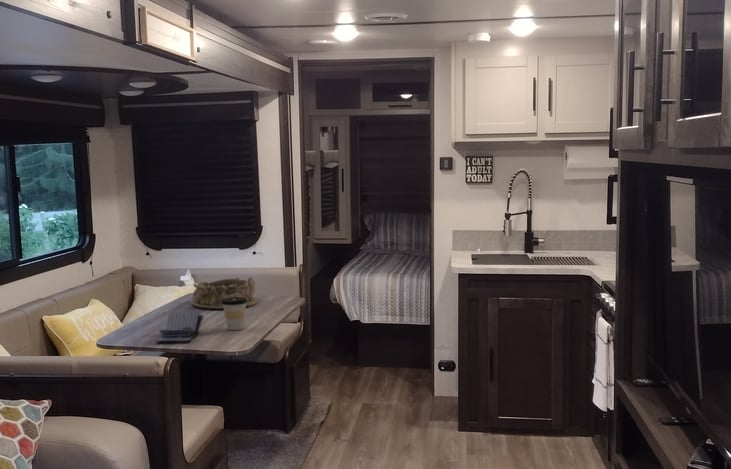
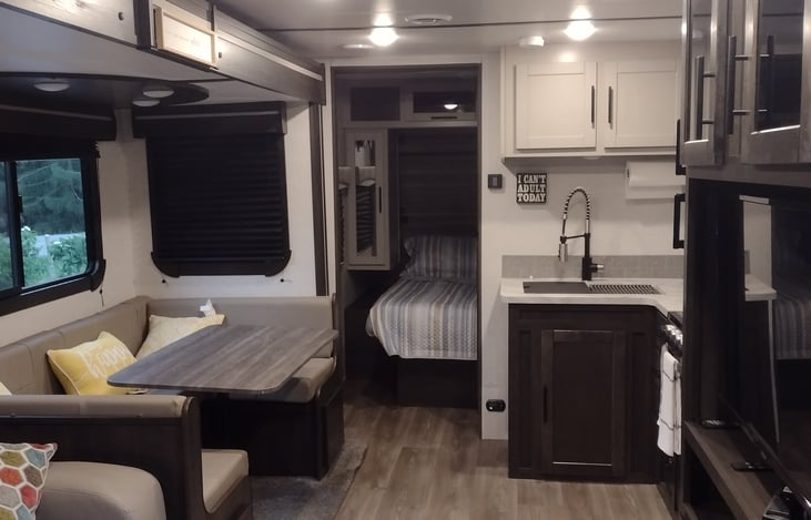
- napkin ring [191,276,259,310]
- coffee cup [221,297,247,331]
- book [154,310,205,344]
